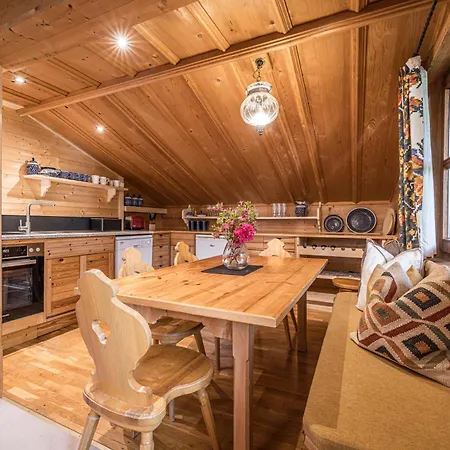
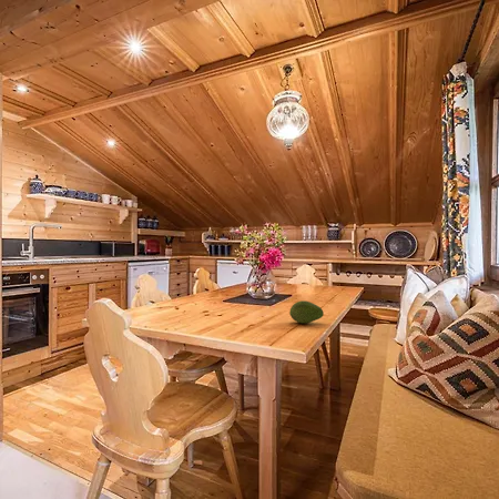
+ fruit [288,299,325,324]
